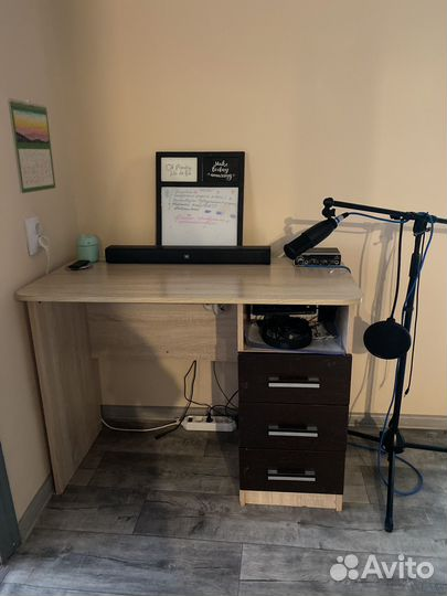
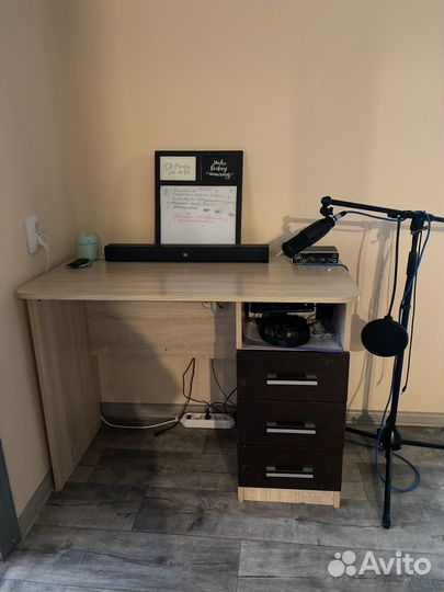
- calendar [7,97,56,194]
